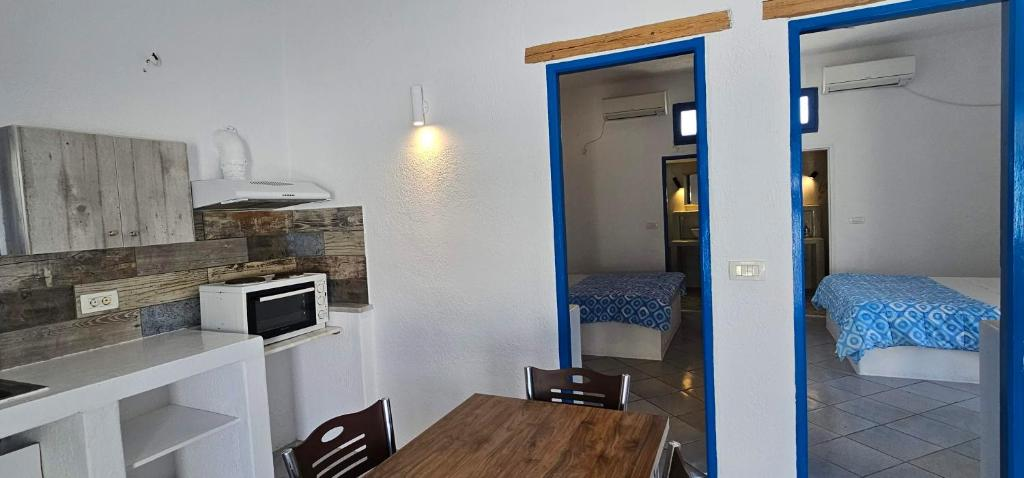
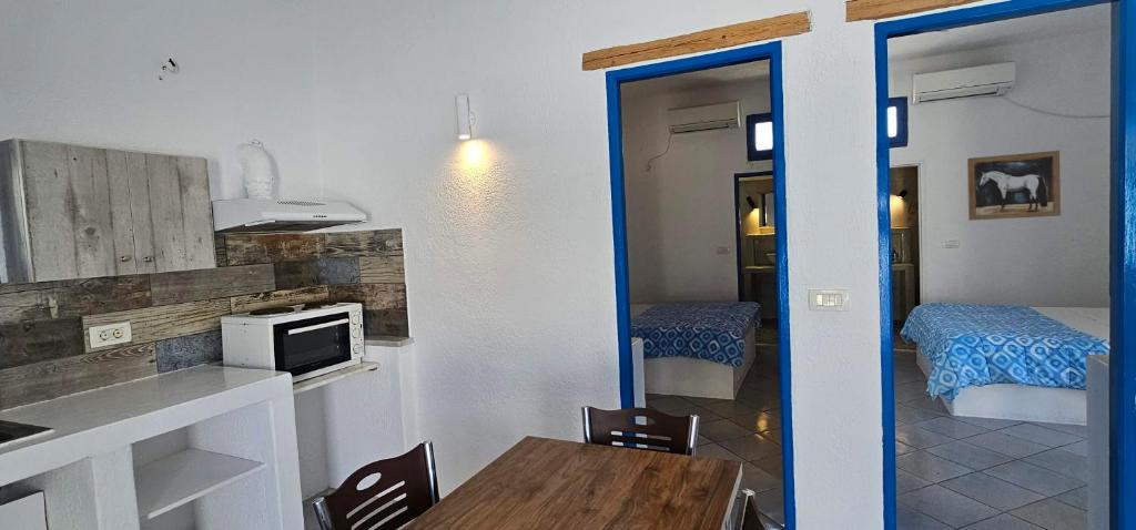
+ wall art [966,150,1062,222]
